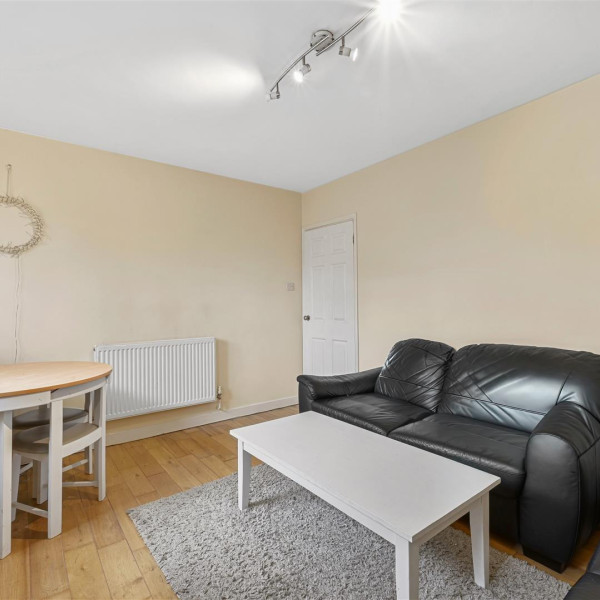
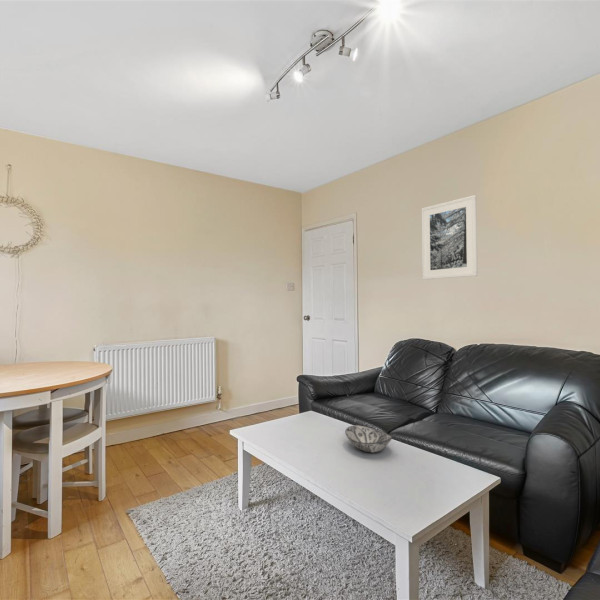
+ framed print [421,194,479,281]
+ decorative bowl [344,424,394,454]
